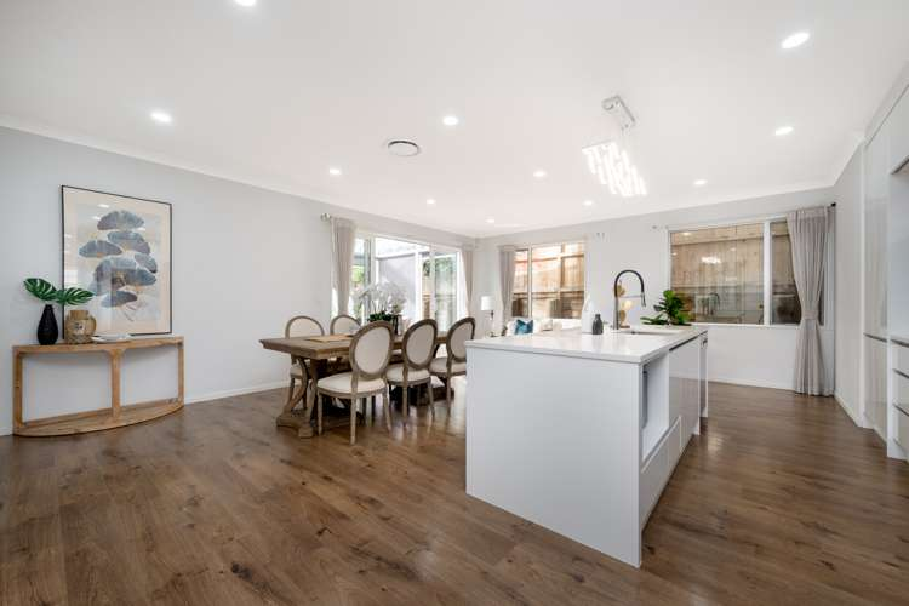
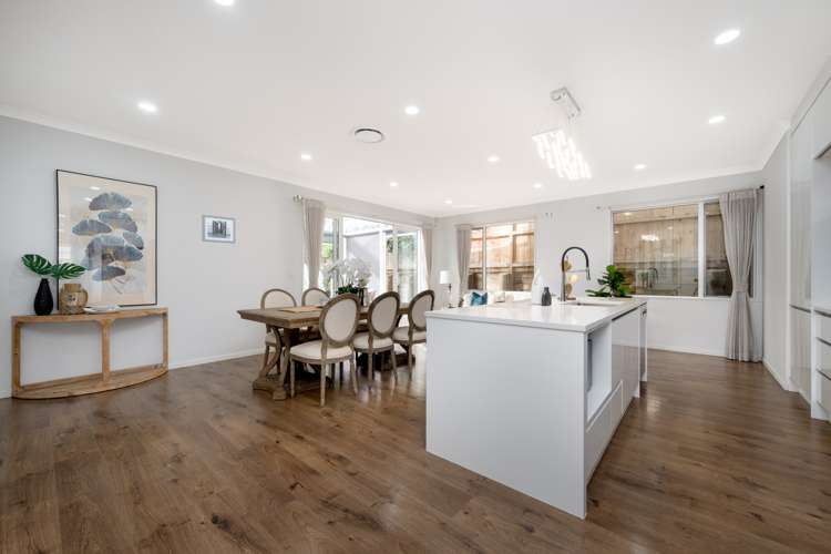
+ wall art [201,214,236,244]
